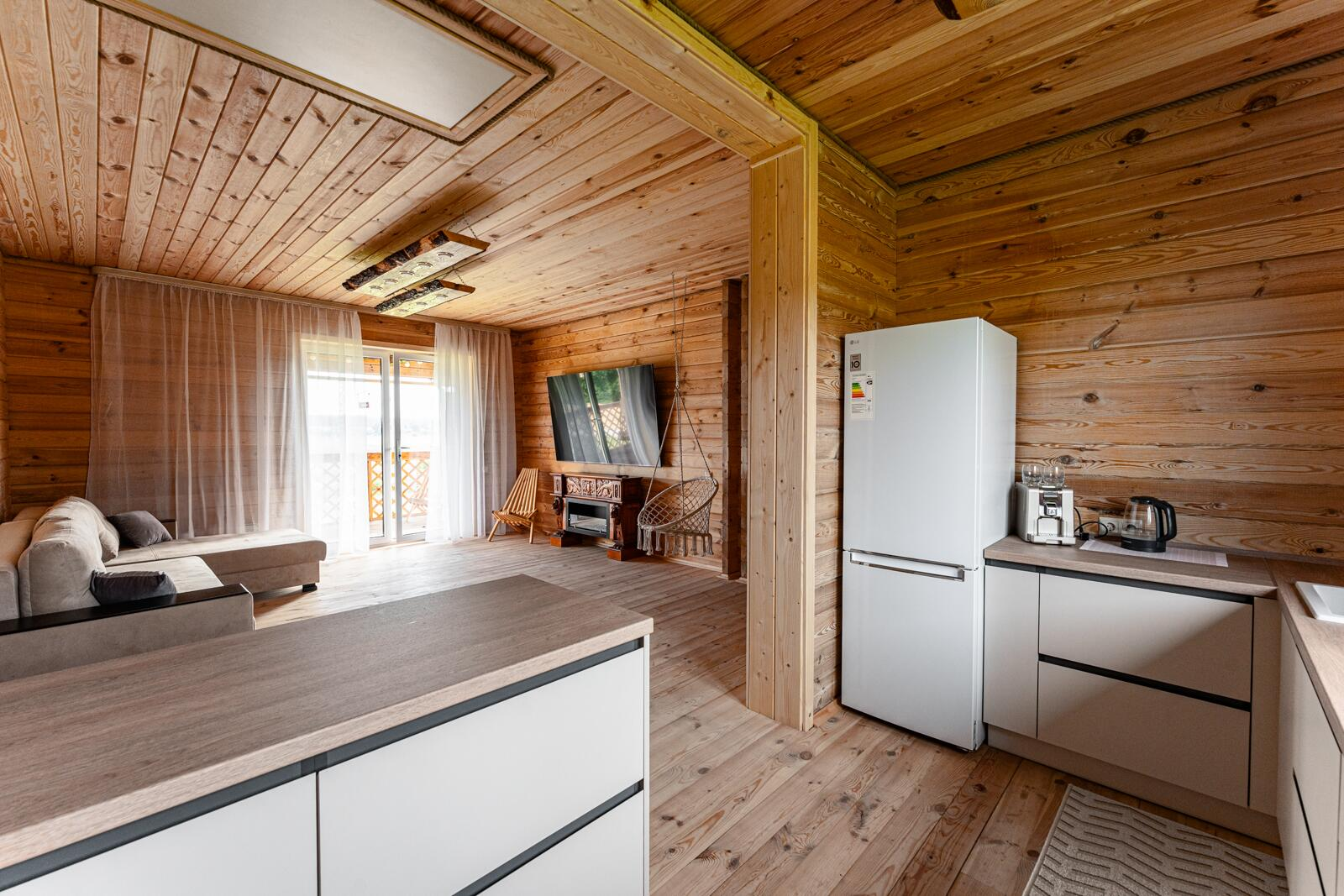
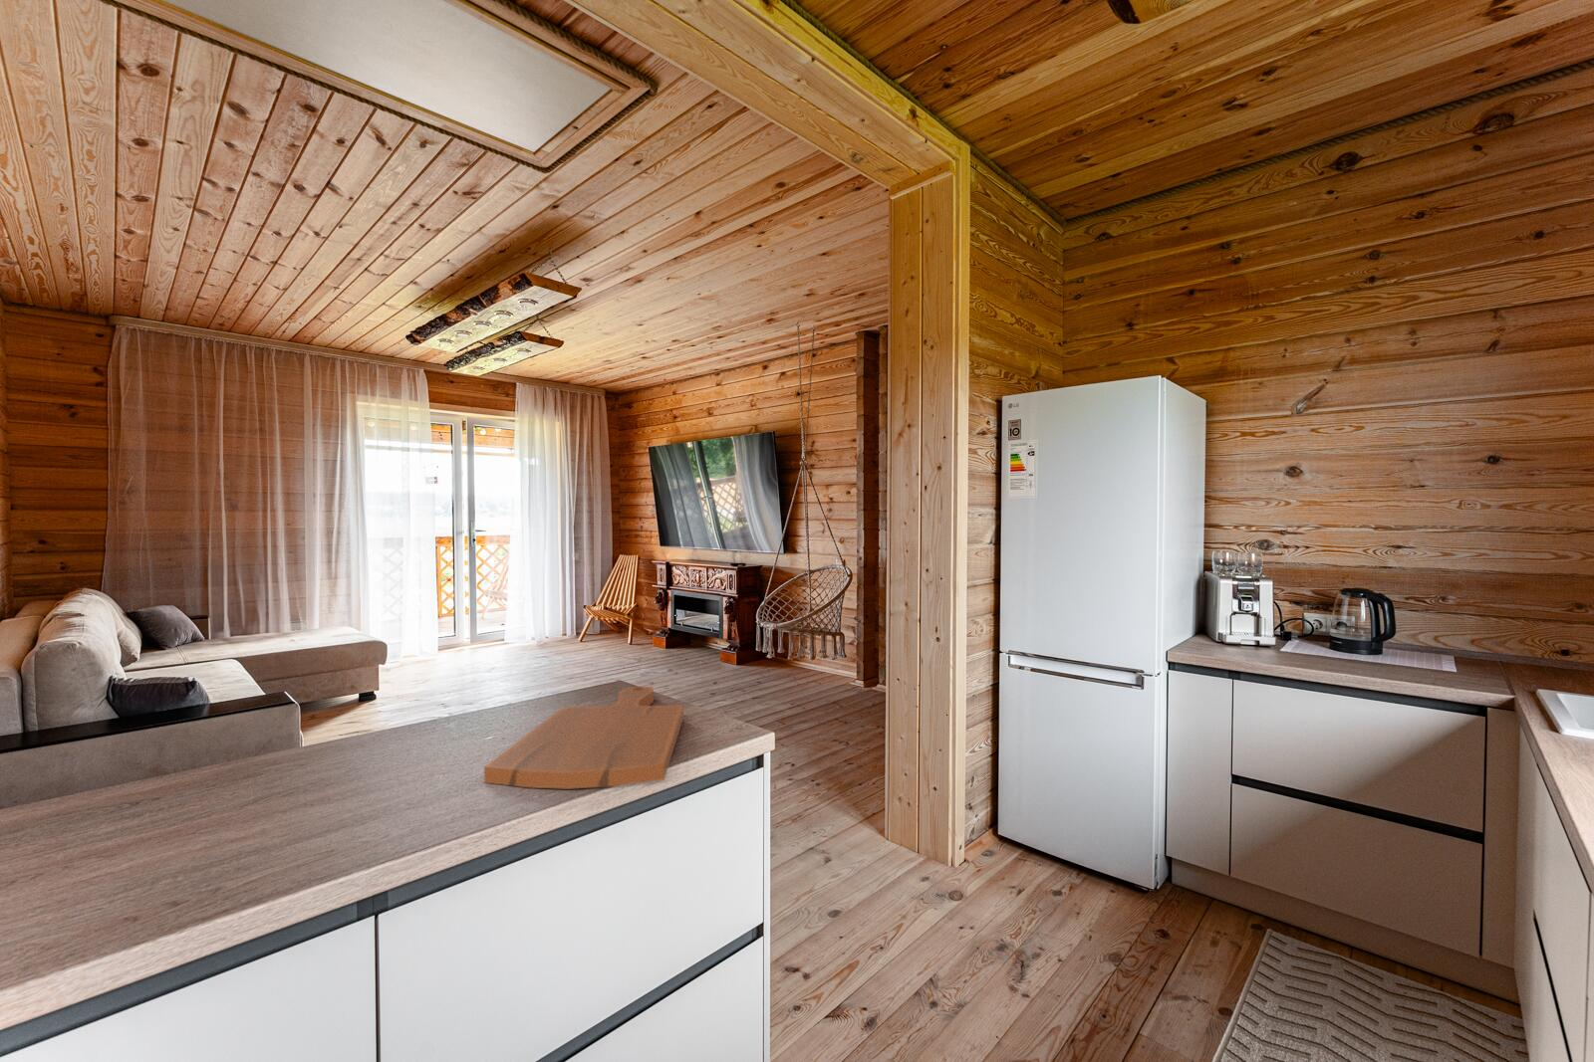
+ cutting board [483,685,684,791]
